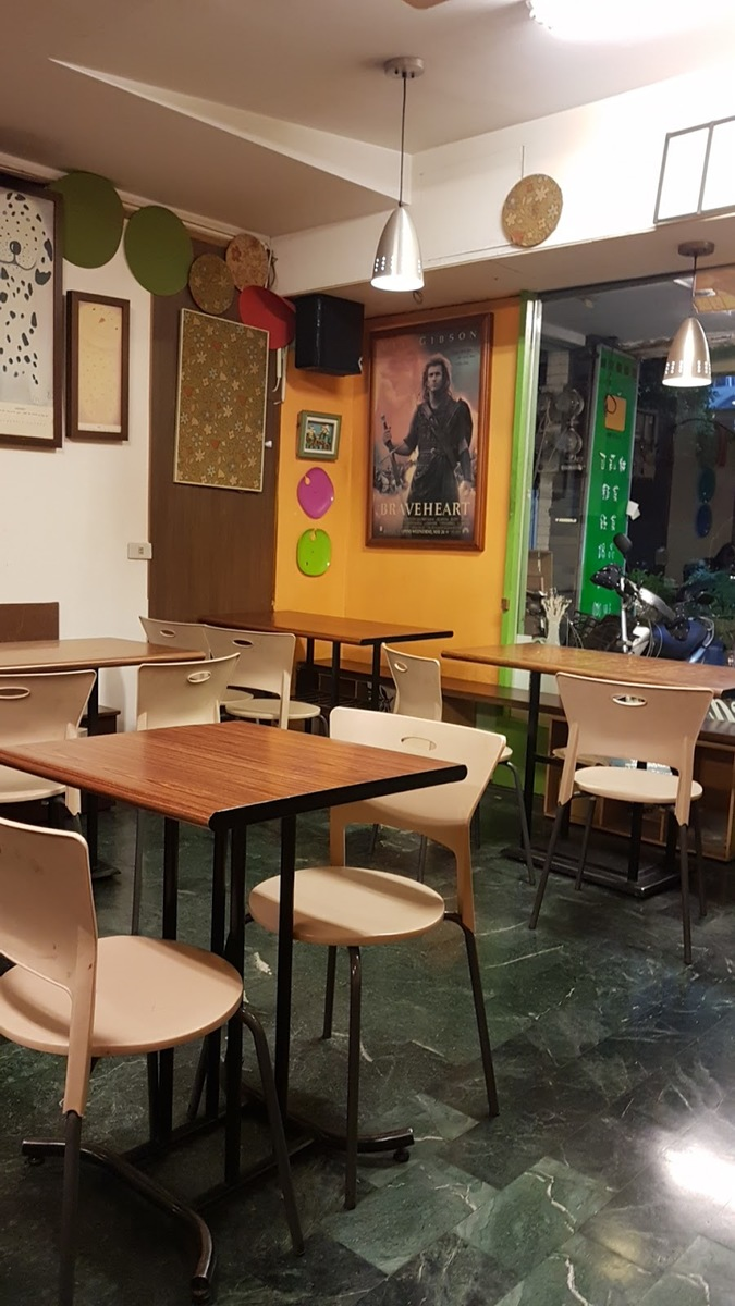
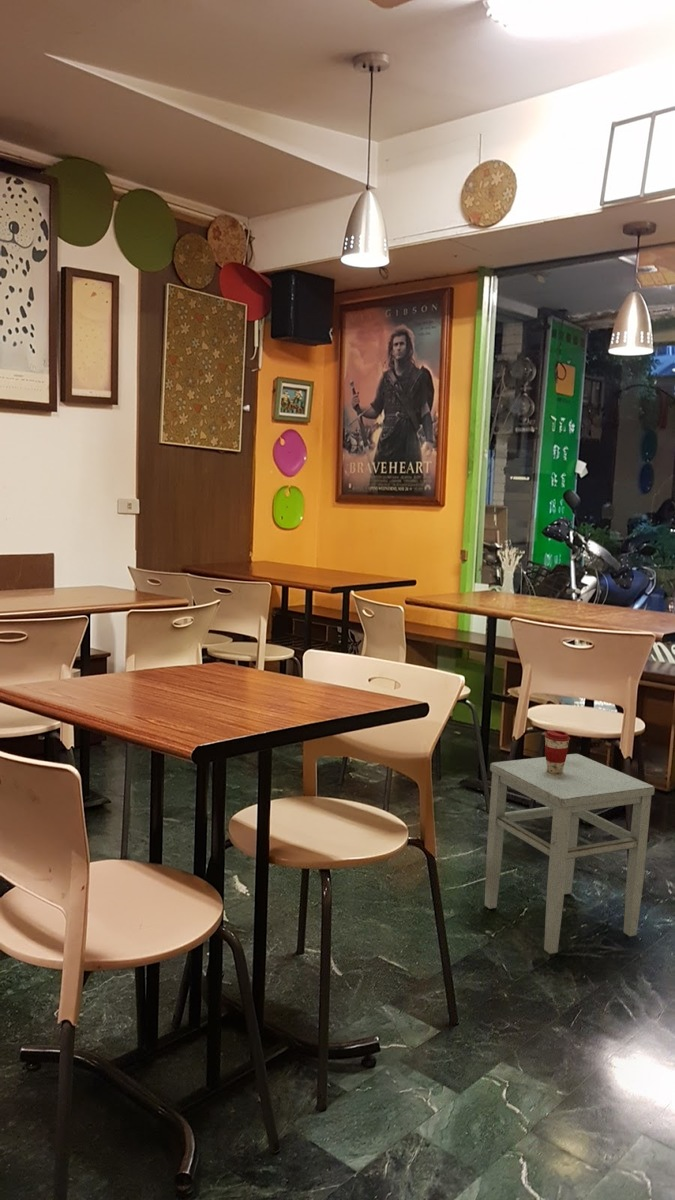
+ stool [484,753,656,955]
+ coffee cup [544,729,571,774]
